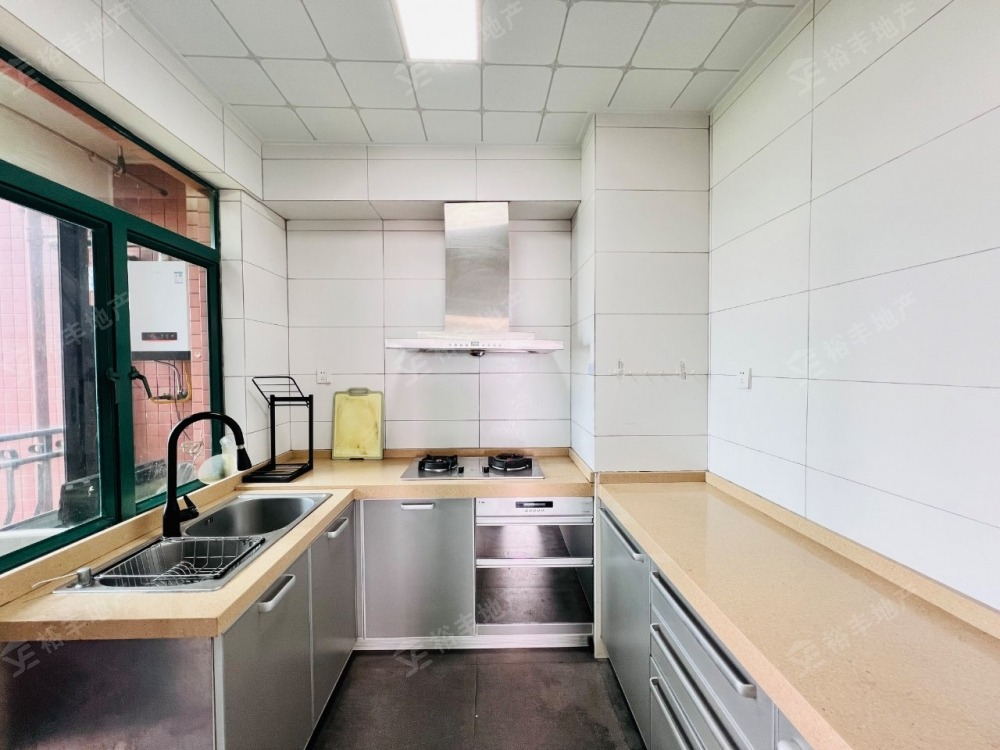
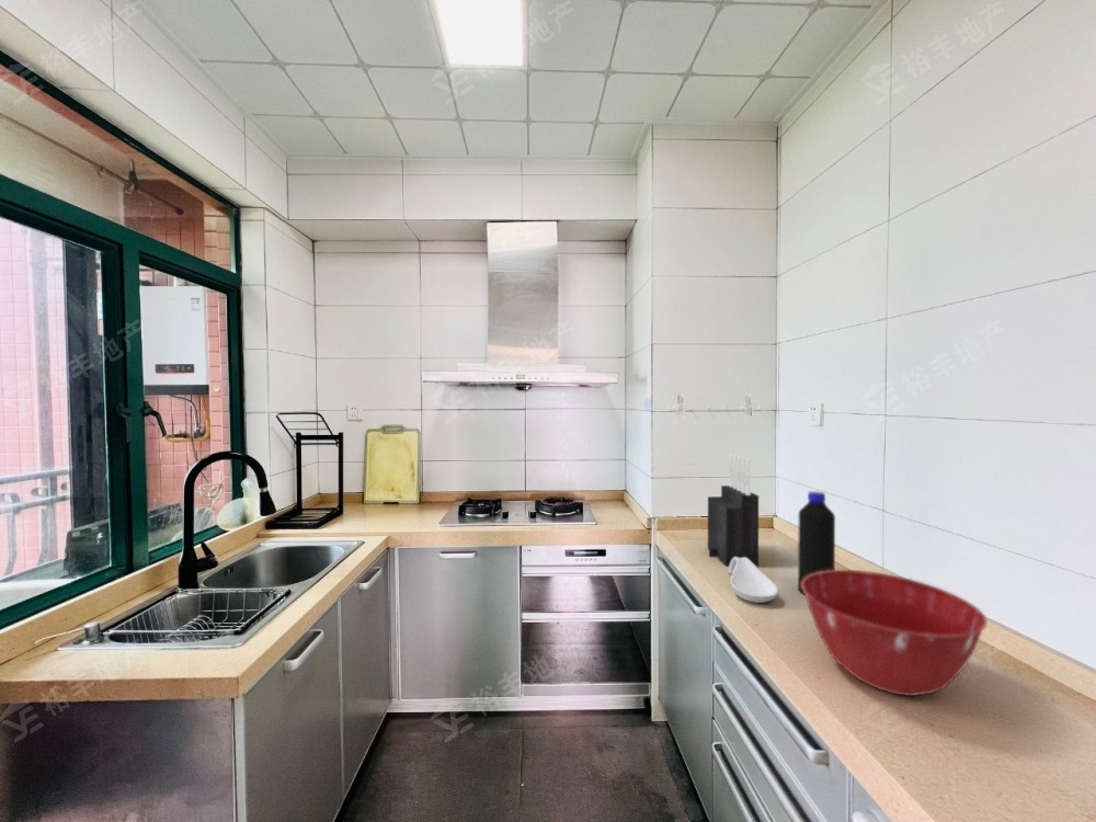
+ bottle [797,490,836,595]
+ spoon rest [728,557,779,604]
+ mixing bowl [801,569,989,697]
+ knife block [707,453,760,568]
